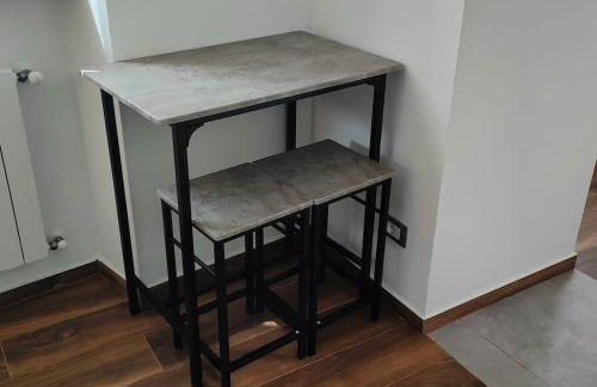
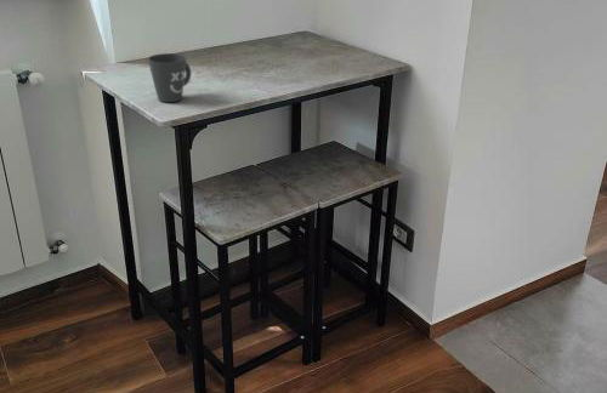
+ mug [147,52,192,103]
